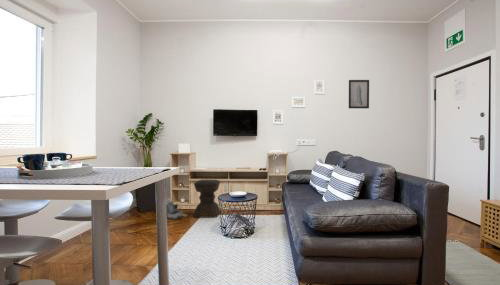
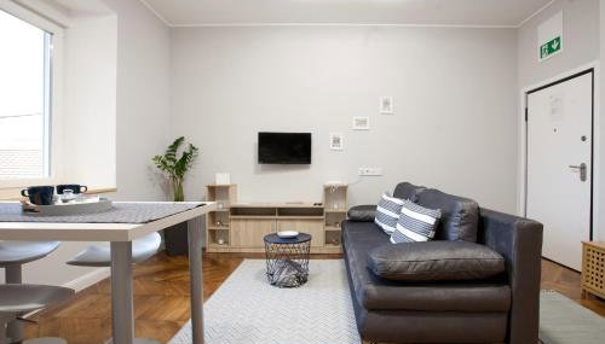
- wall art [348,79,370,109]
- stool [192,179,221,219]
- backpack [166,198,189,220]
